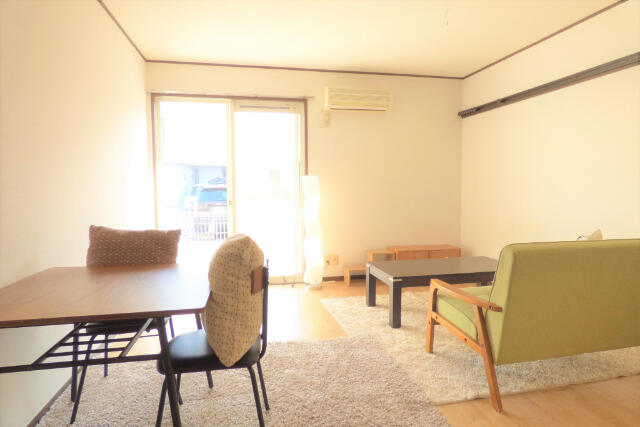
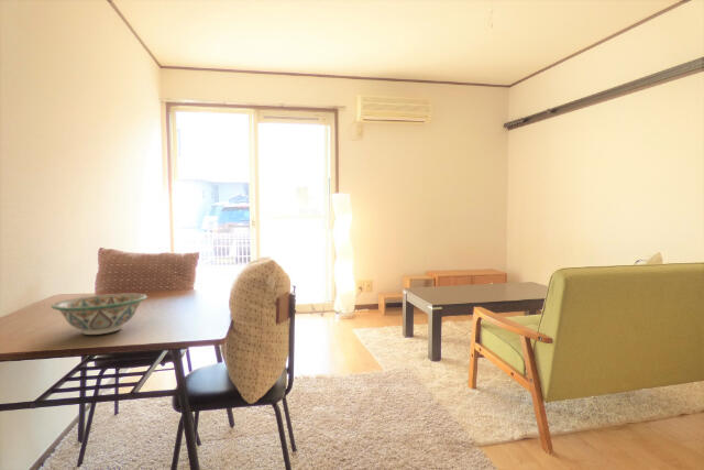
+ decorative bowl [51,293,148,336]
